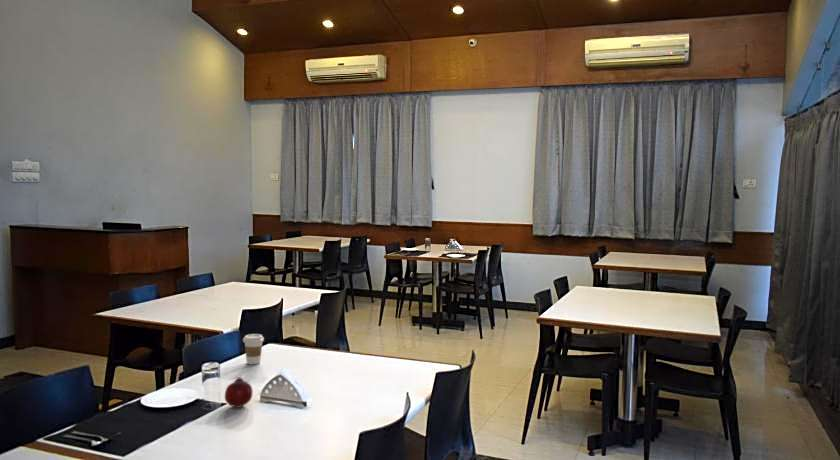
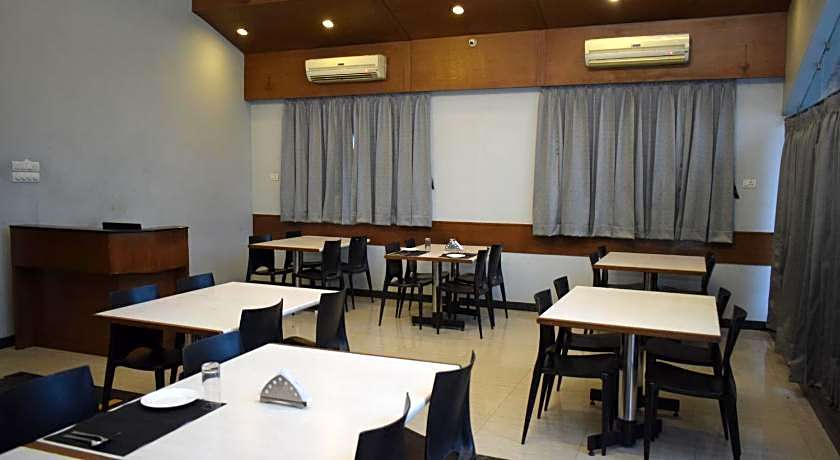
- fruit [224,377,254,409]
- coffee cup [242,333,265,365]
